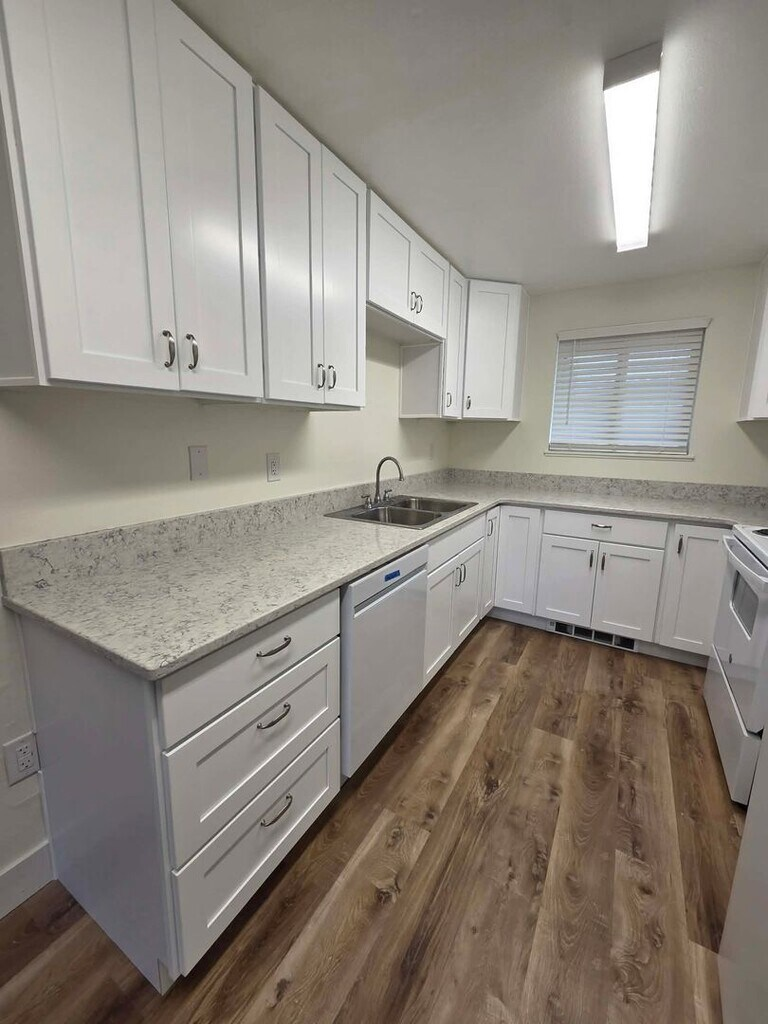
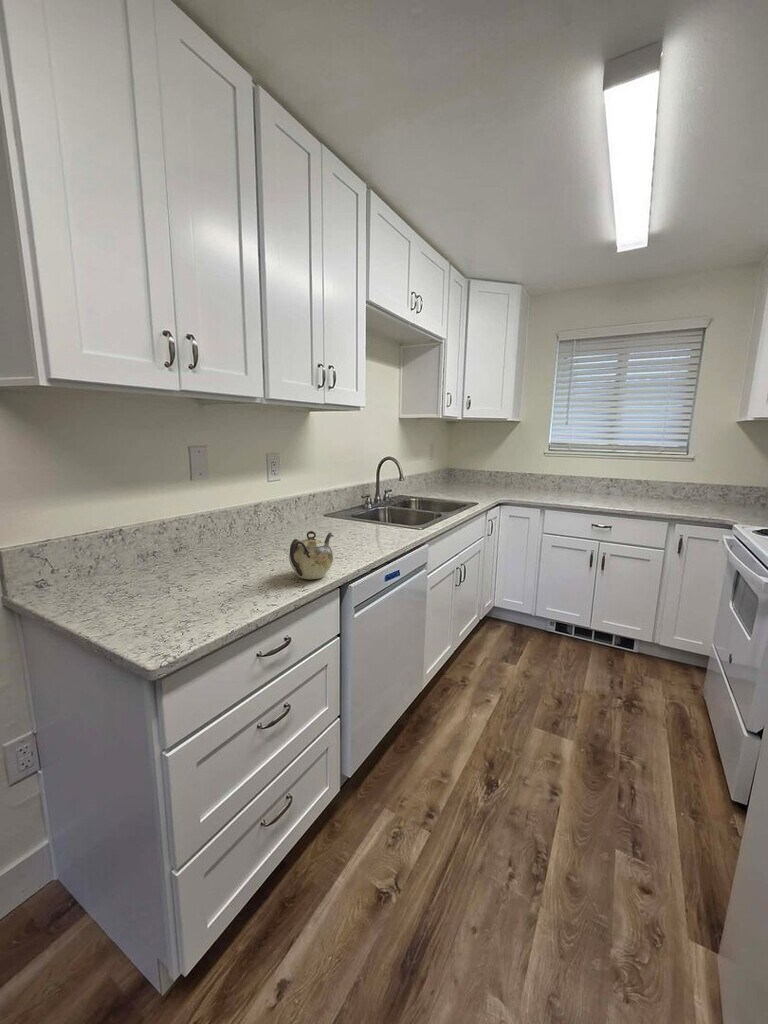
+ teapot [288,530,335,580]
